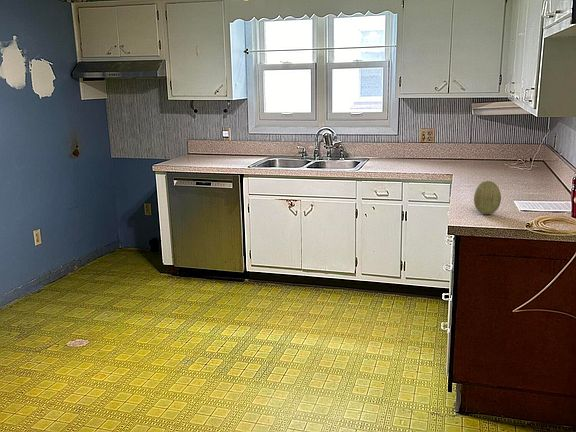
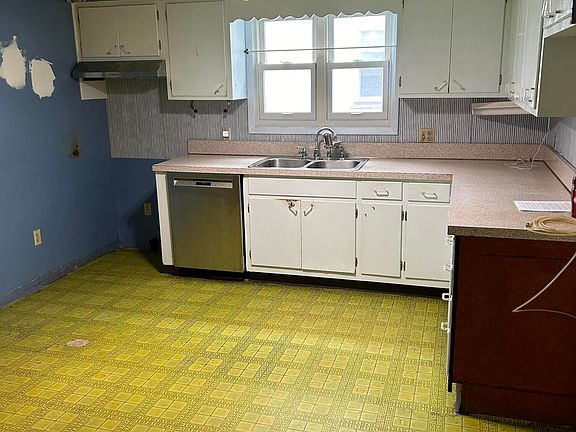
- fruit [473,180,502,215]
